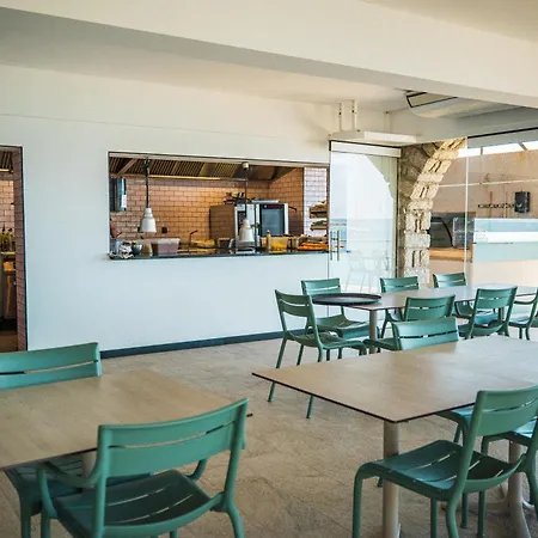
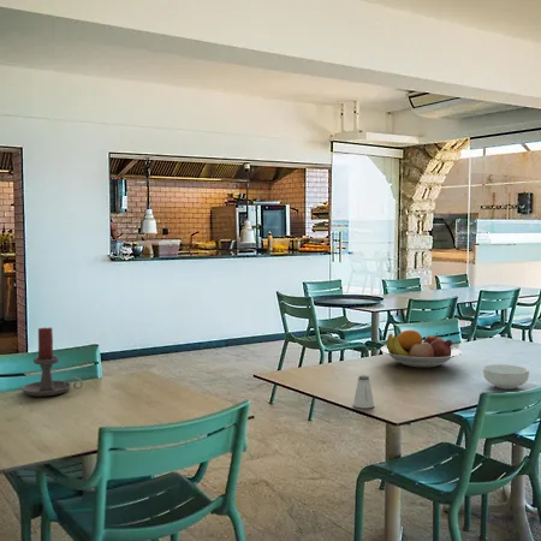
+ cereal bowl [482,363,530,390]
+ saltshaker [352,374,375,409]
+ candle holder [20,327,84,397]
+ fruit bowl [380,329,462,368]
